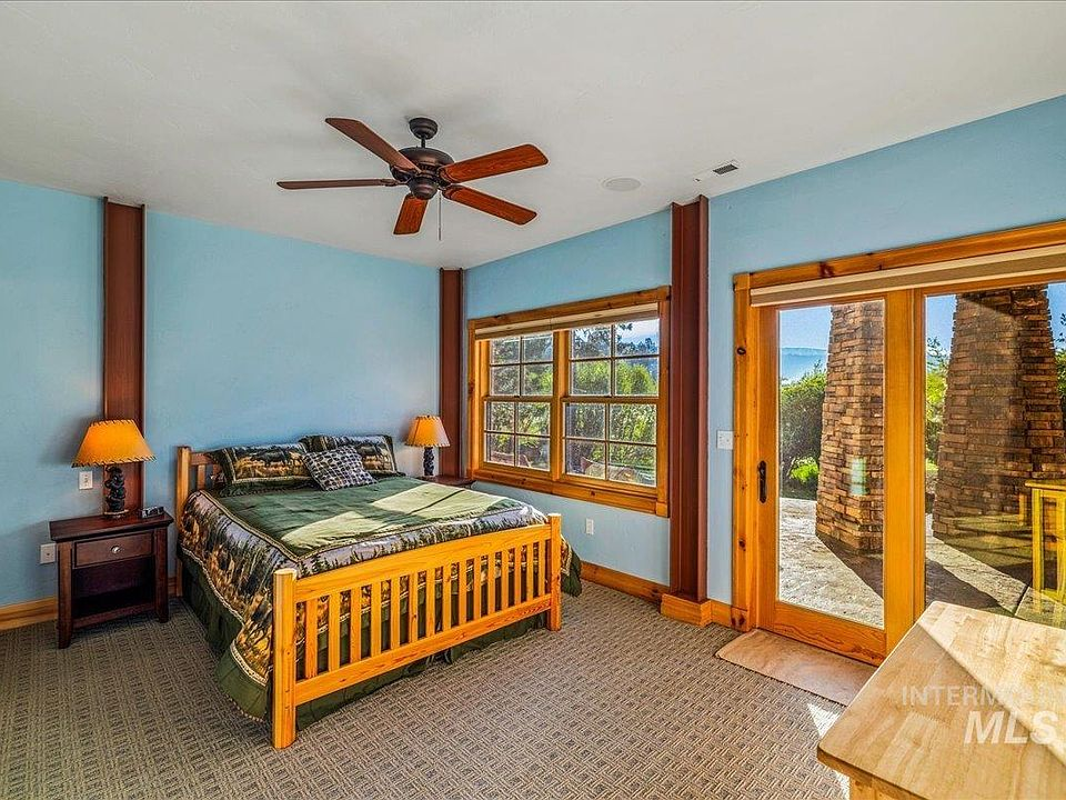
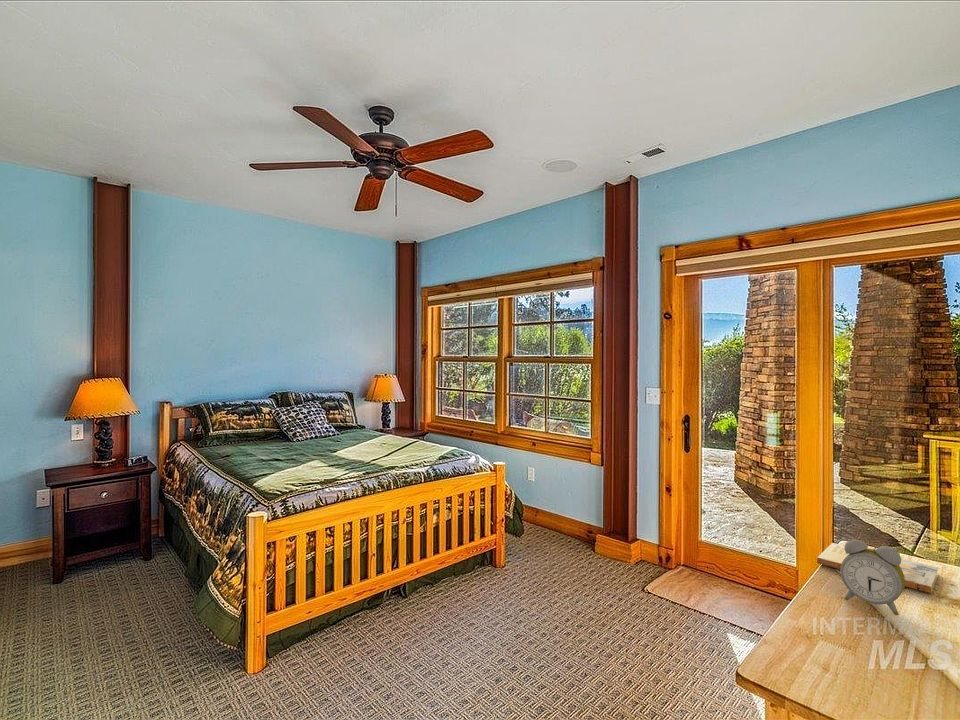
+ alarm clock [839,538,905,616]
+ book [816,542,940,594]
